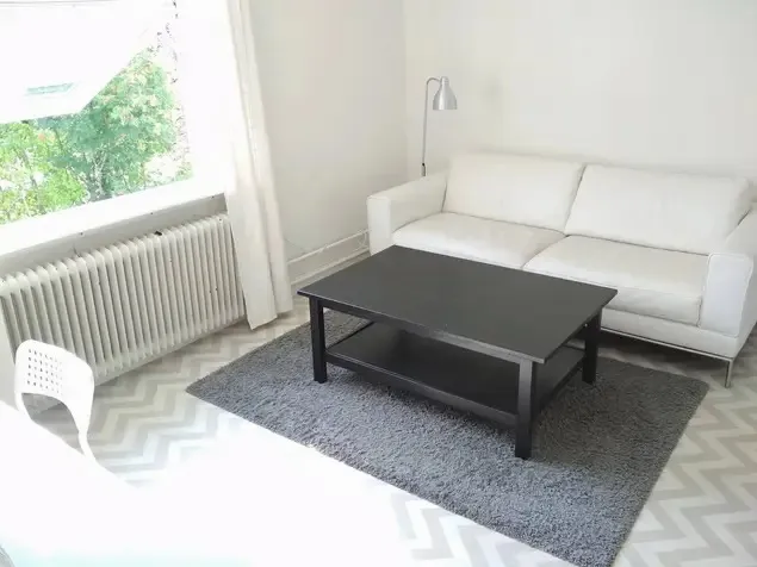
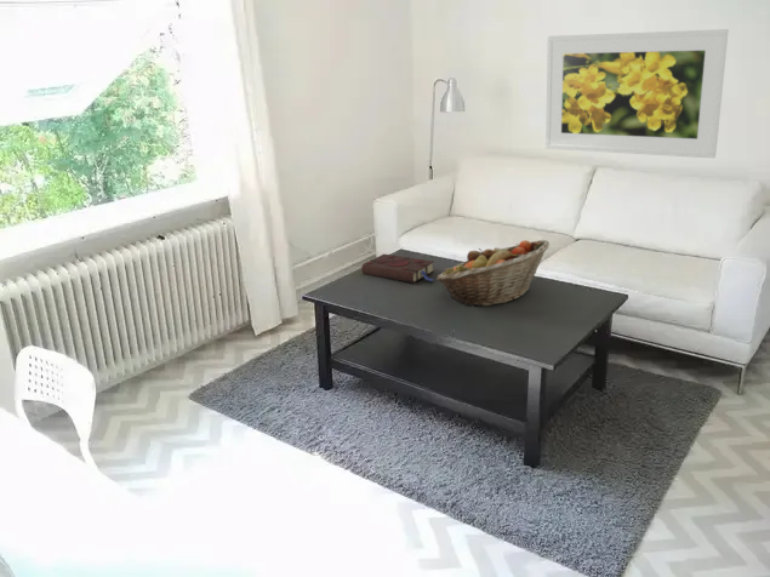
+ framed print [544,28,730,160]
+ book [360,253,435,284]
+ fruit basket [435,239,551,307]
